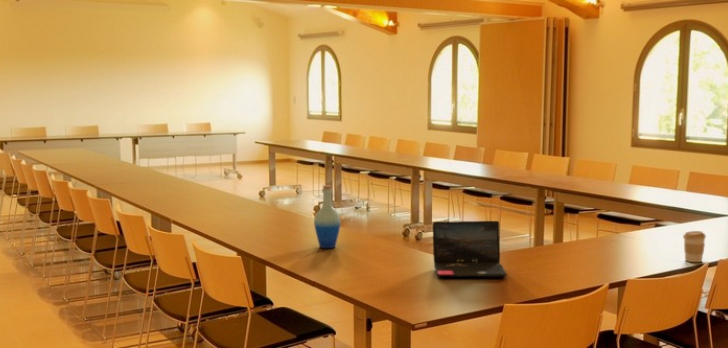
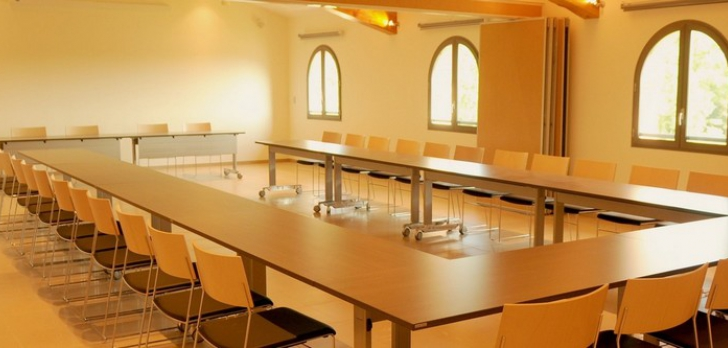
- bottle [313,184,342,249]
- coffee cup [682,230,707,263]
- laptop [432,220,508,278]
